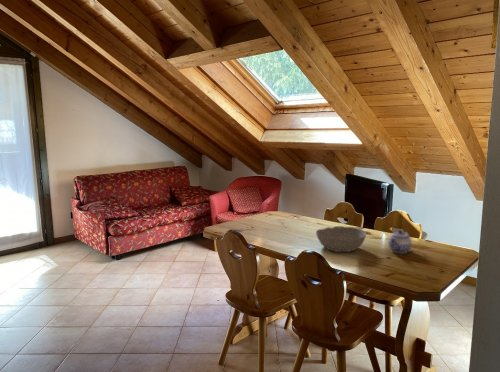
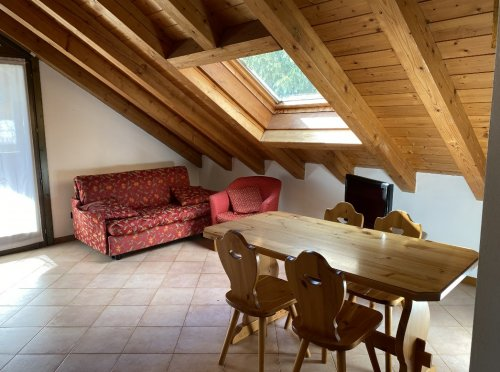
- teapot [387,229,413,254]
- bowl [315,225,367,253]
